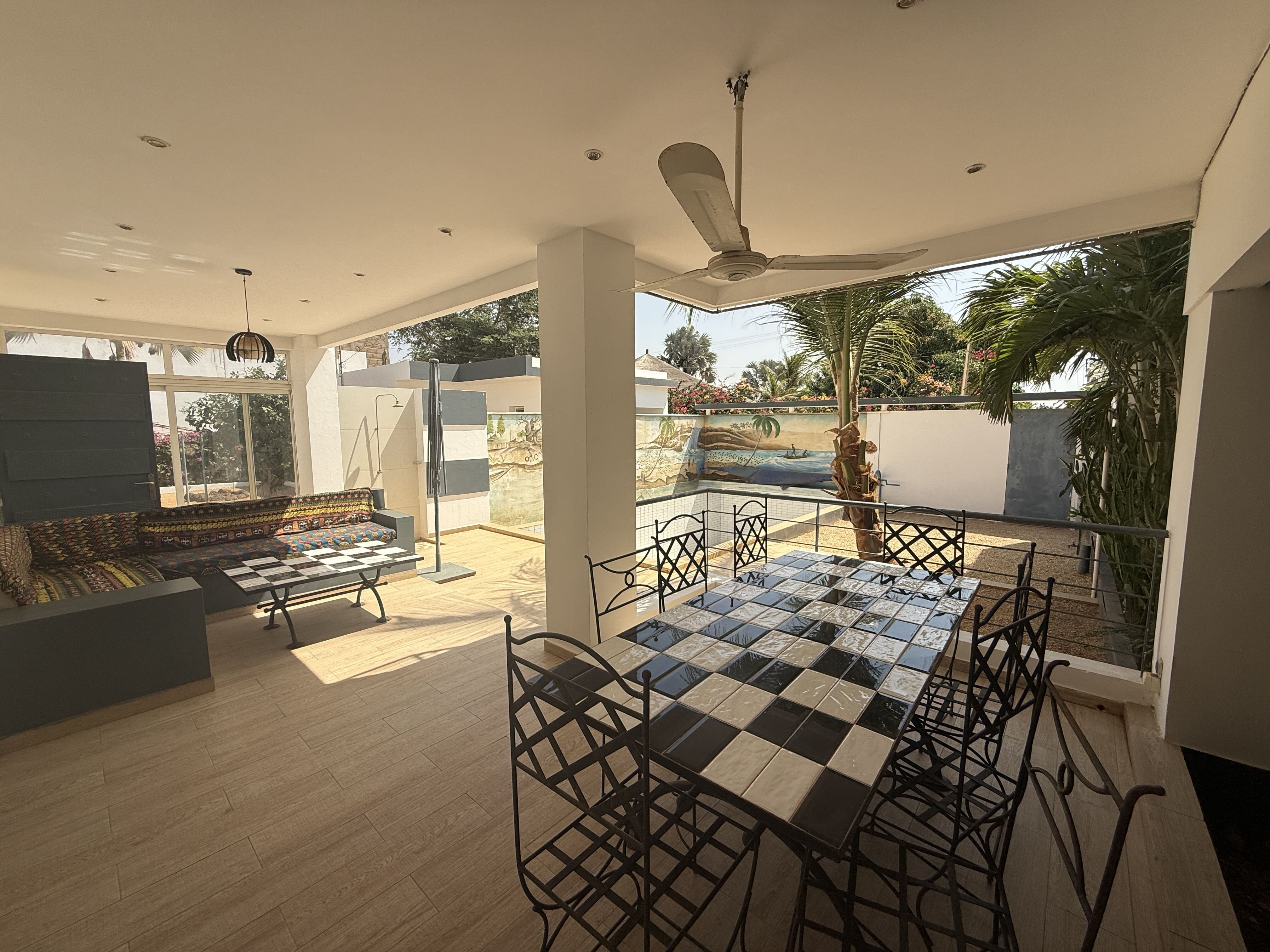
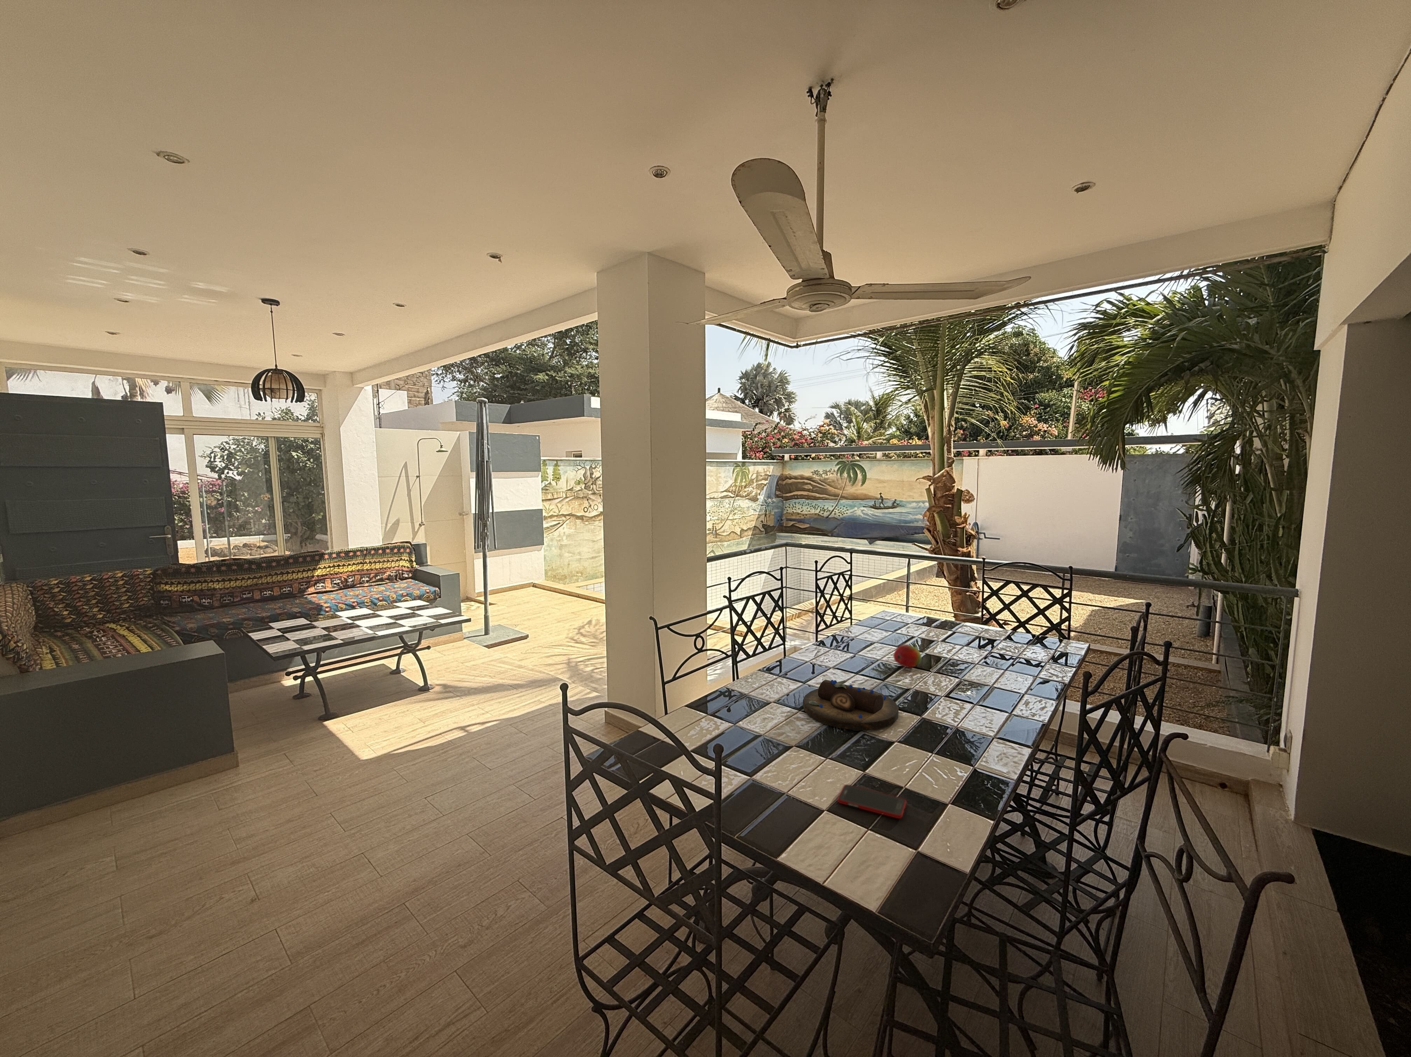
+ fruit [893,644,922,667]
+ cell phone [837,784,907,819]
+ decorative bowl [802,680,899,731]
